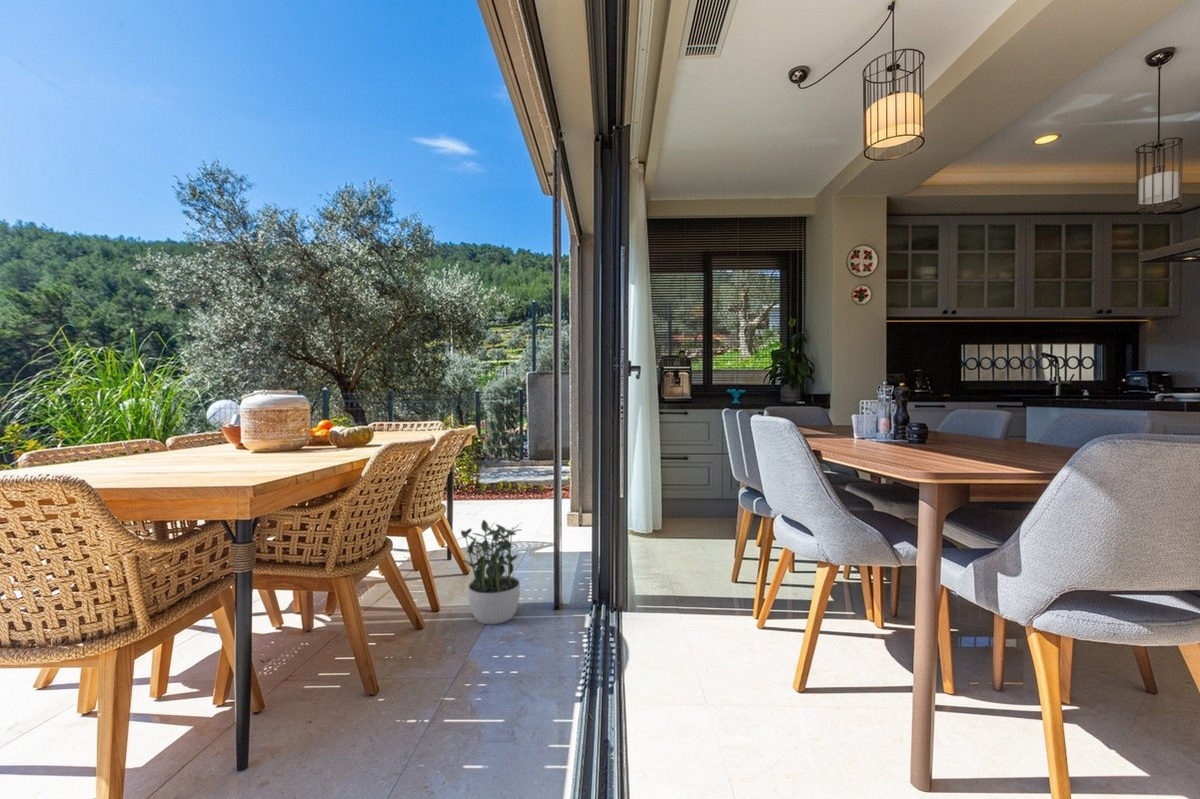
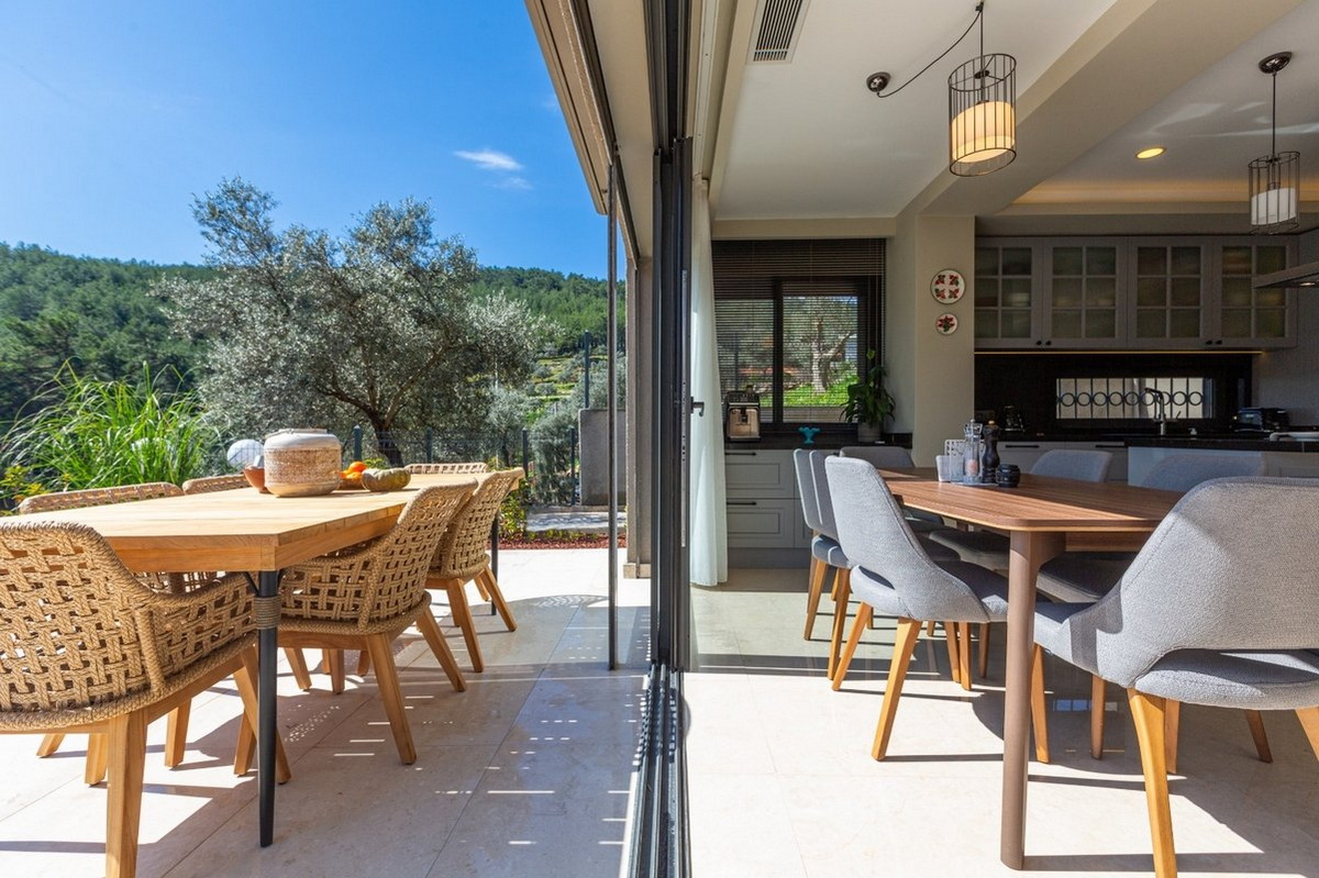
- potted plant [454,519,523,625]
